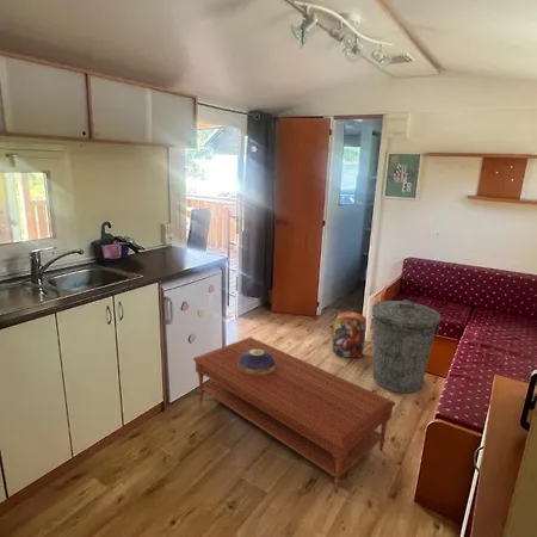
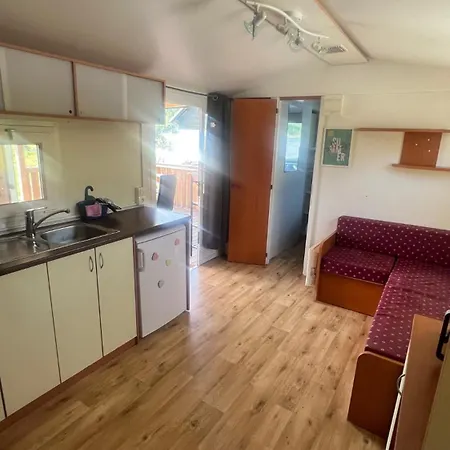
- coffee table [192,337,396,494]
- trash can [371,298,442,394]
- backpack [332,305,368,359]
- decorative bowl [237,350,276,375]
